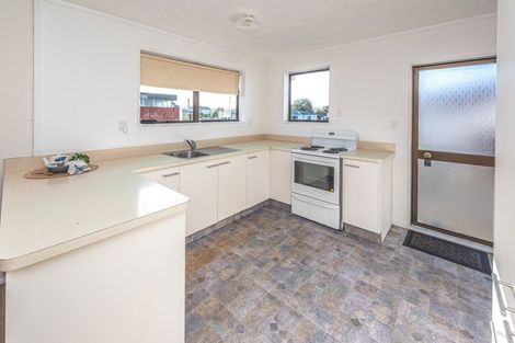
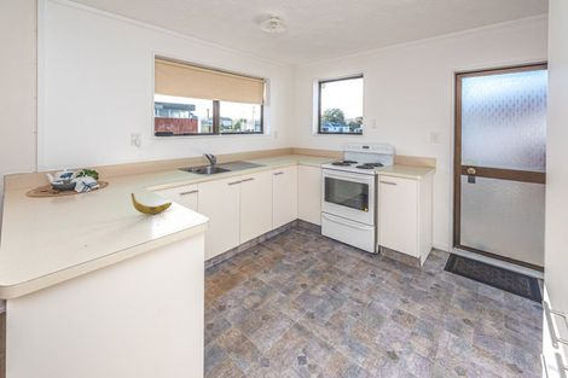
+ banana [131,192,173,215]
